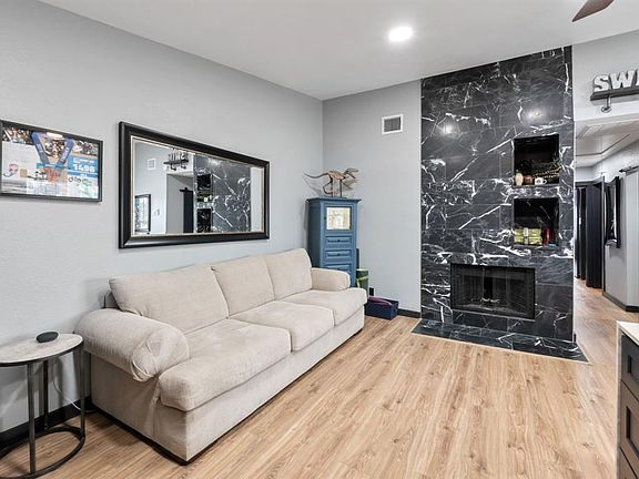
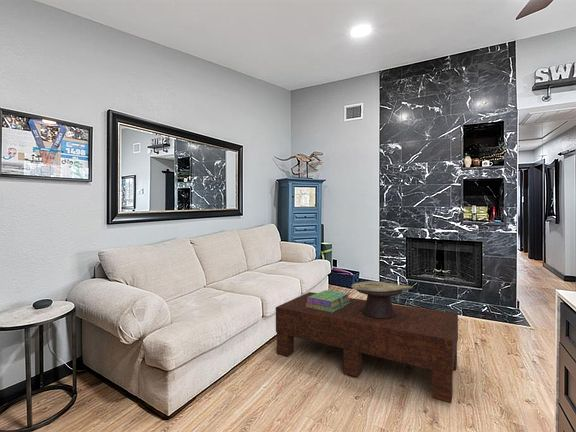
+ stack of books [306,289,350,313]
+ decorative bowl [350,280,414,319]
+ coffee table [275,291,459,404]
